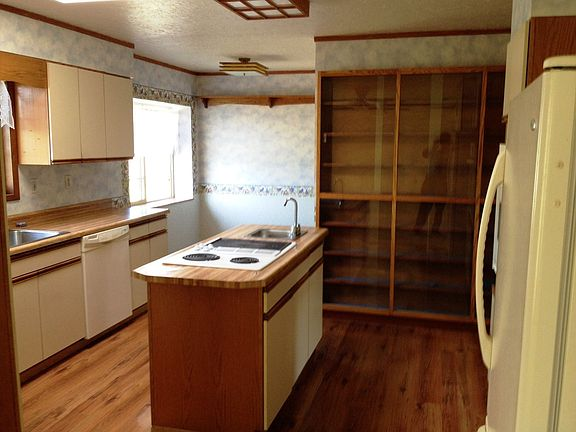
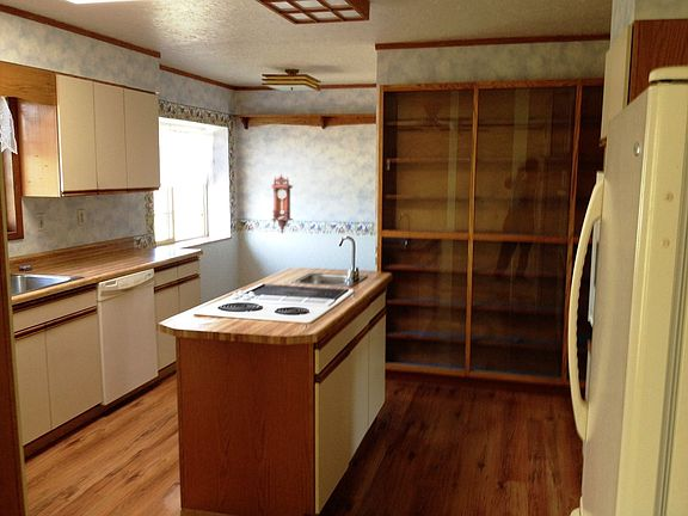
+ wall clock [270,172,294,234]
